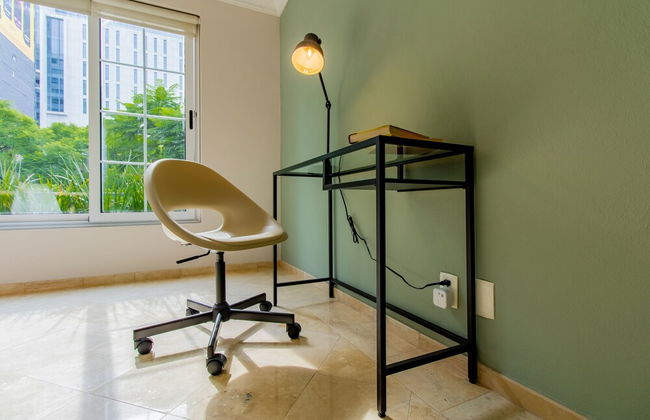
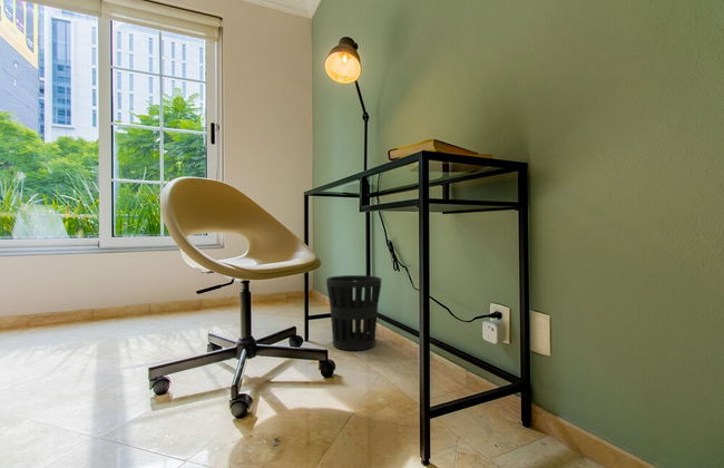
+ wastebasket [325,274,382,351]
